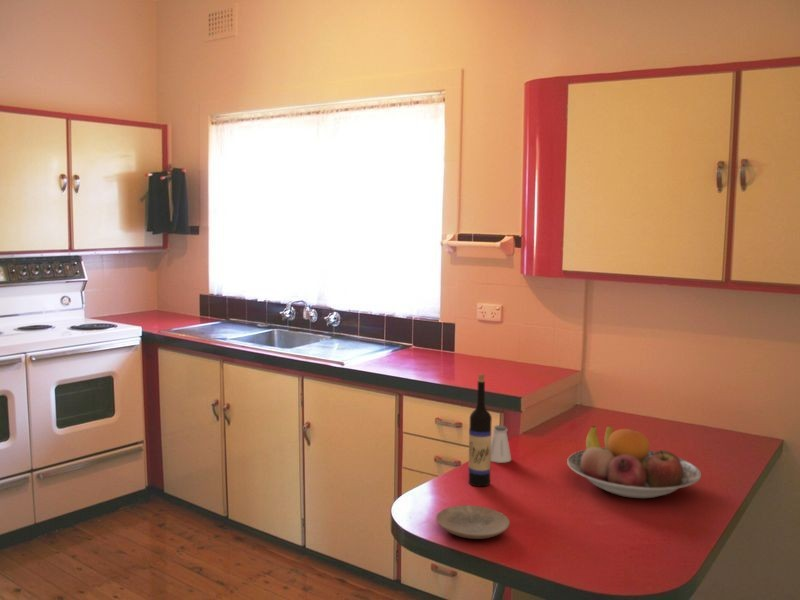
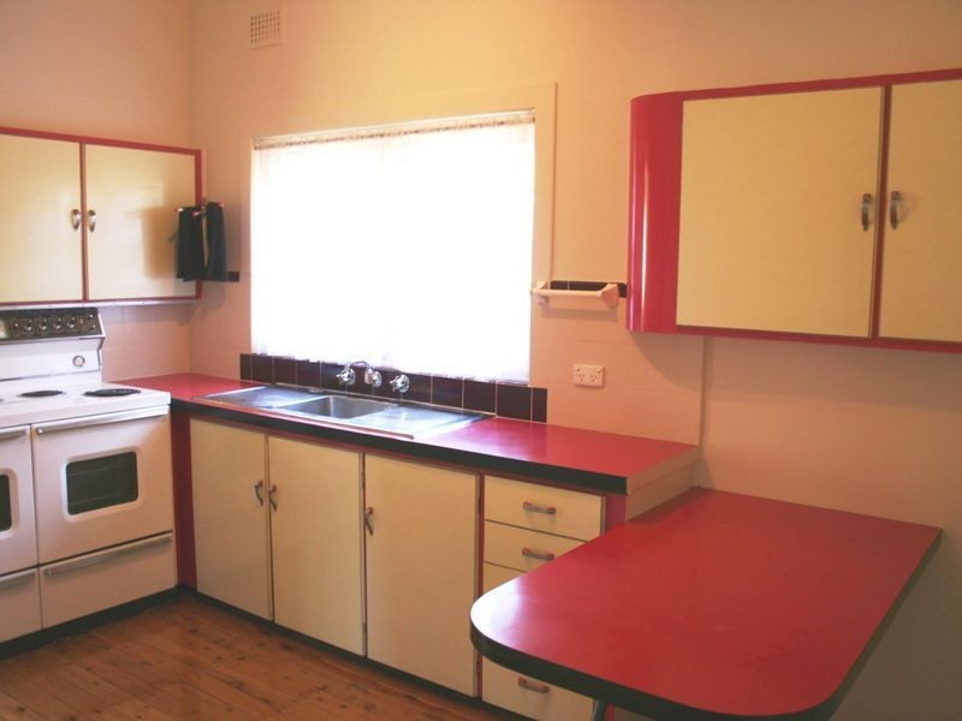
- saltshaker [491,424,512,464]
- wine bottle [467,374,493,487]
- plate [435,504,511,540]
- fruit bowl [566,425,702,499]
